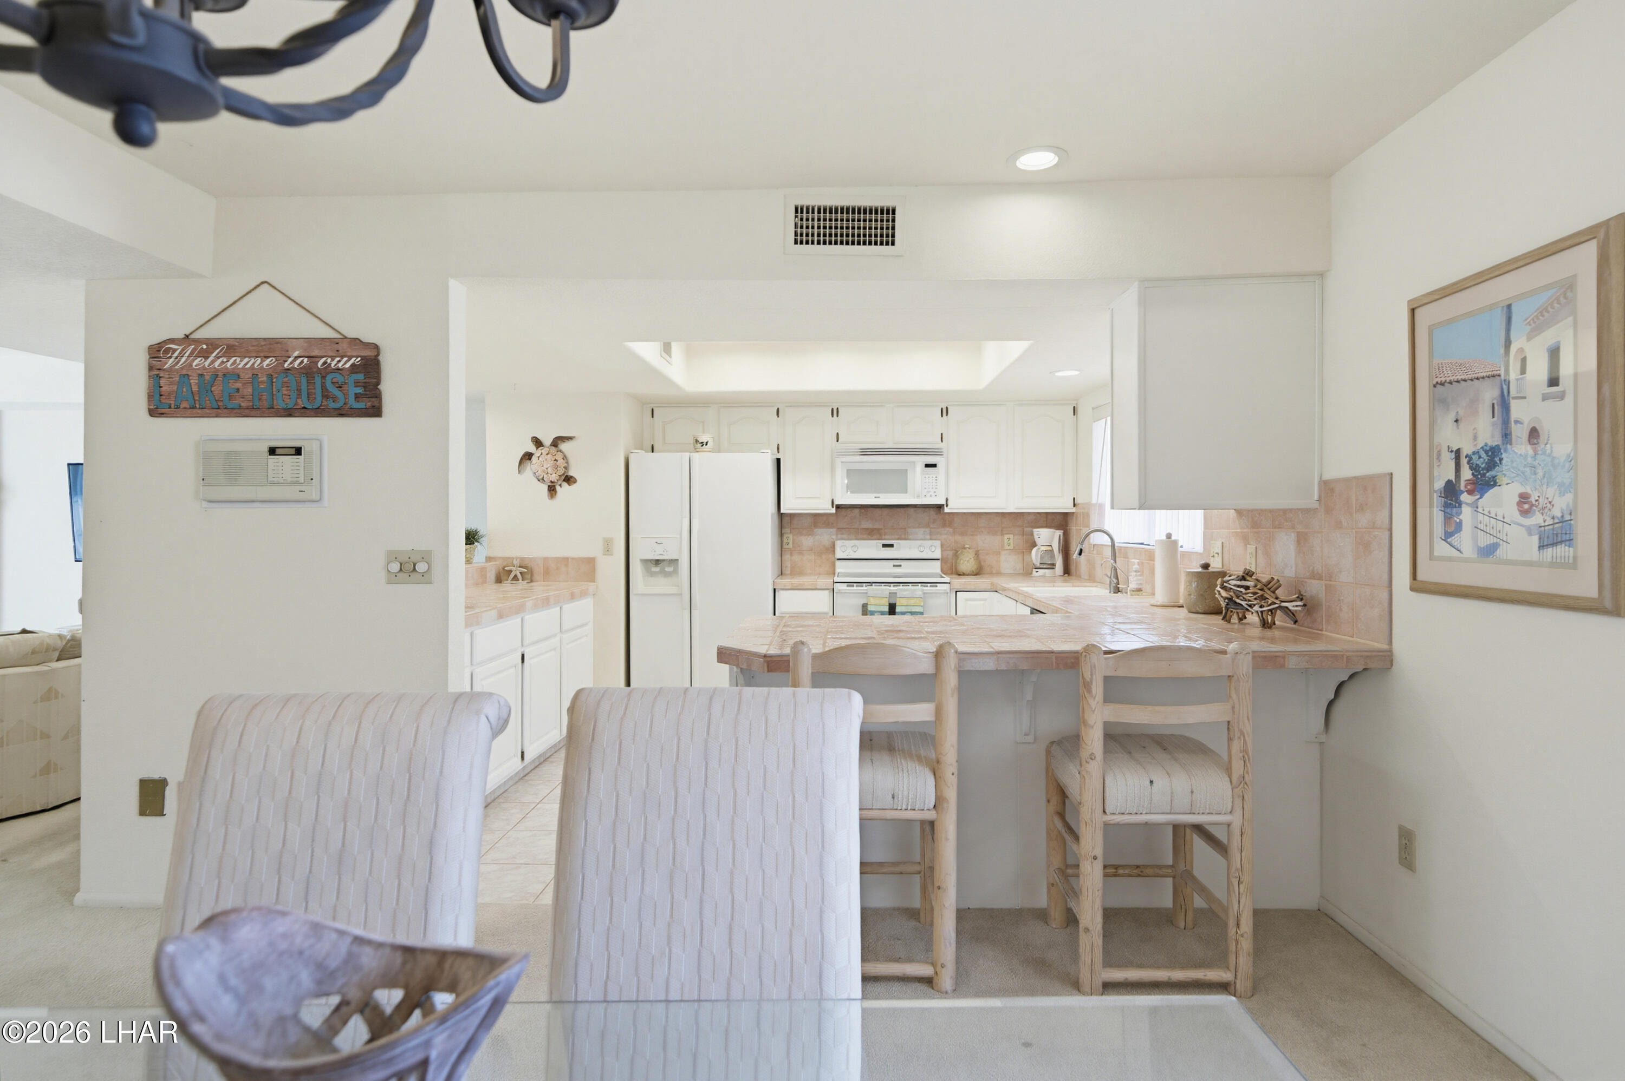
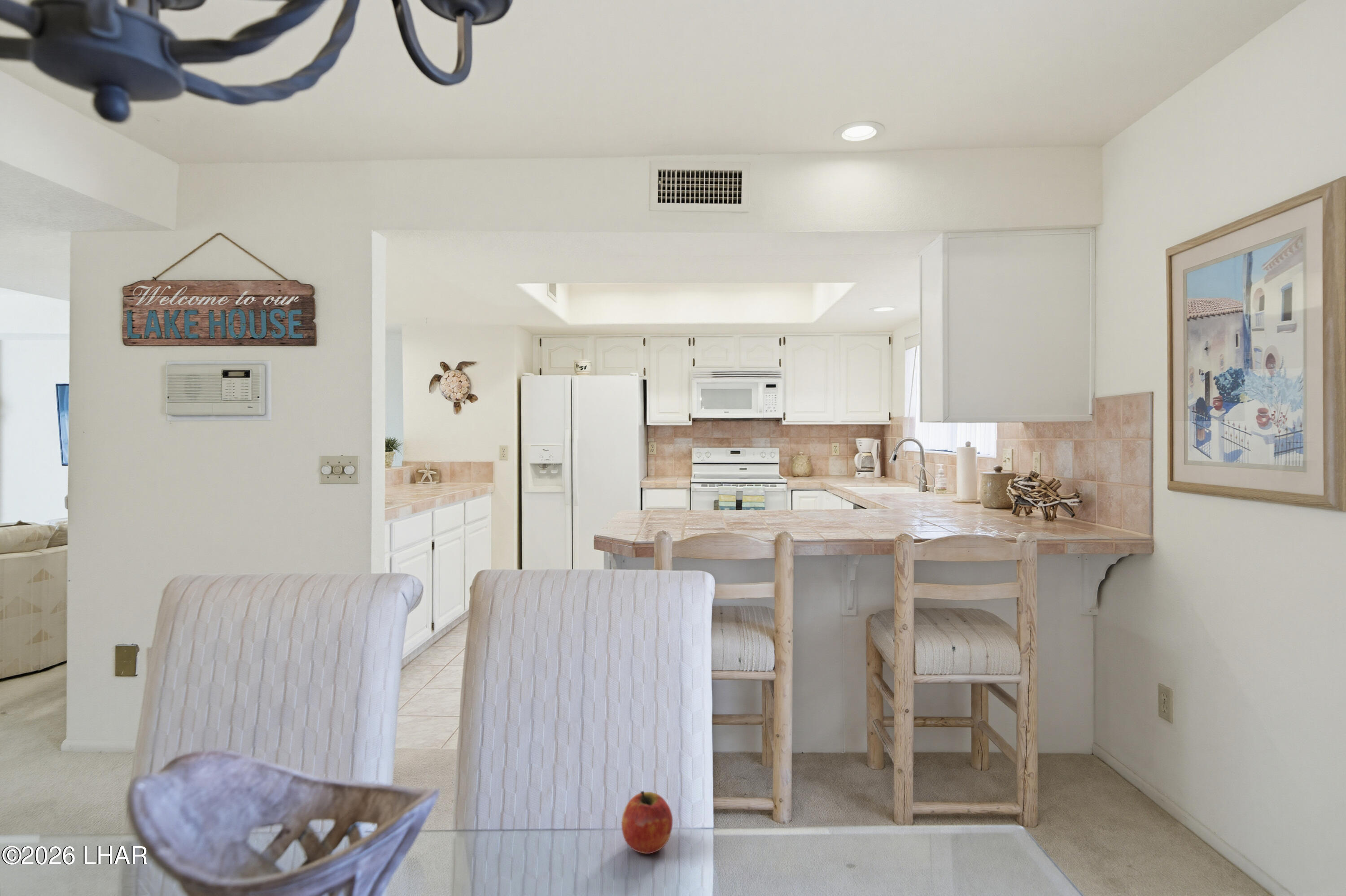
+ apple [621,790,673,854]
